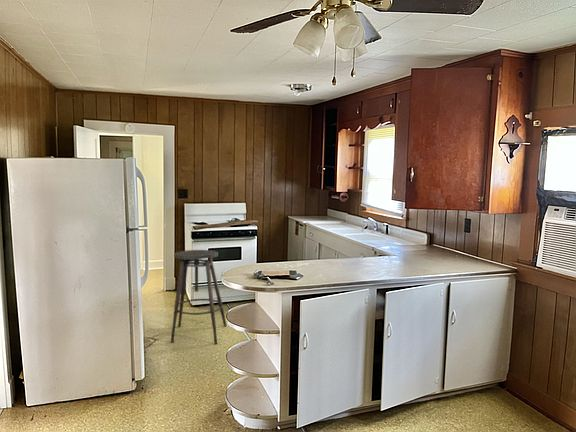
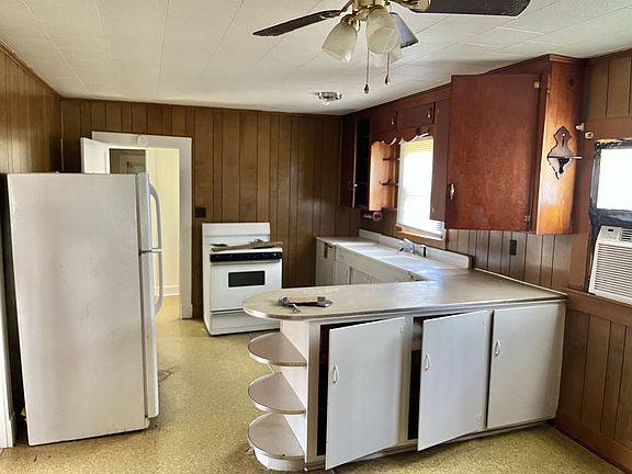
- stool [170,249,228,345]
